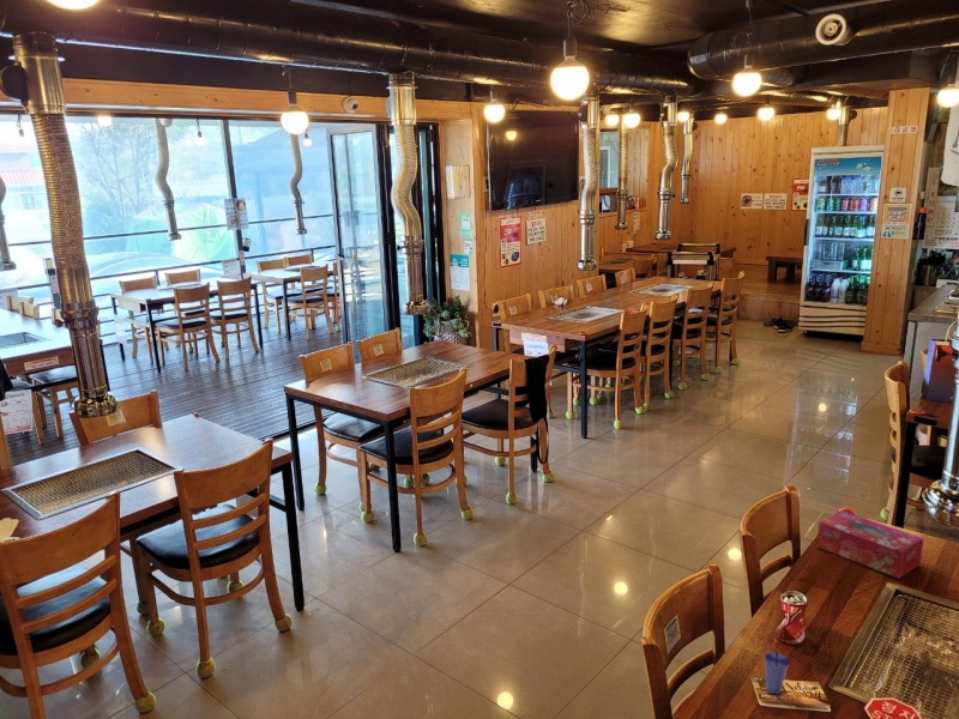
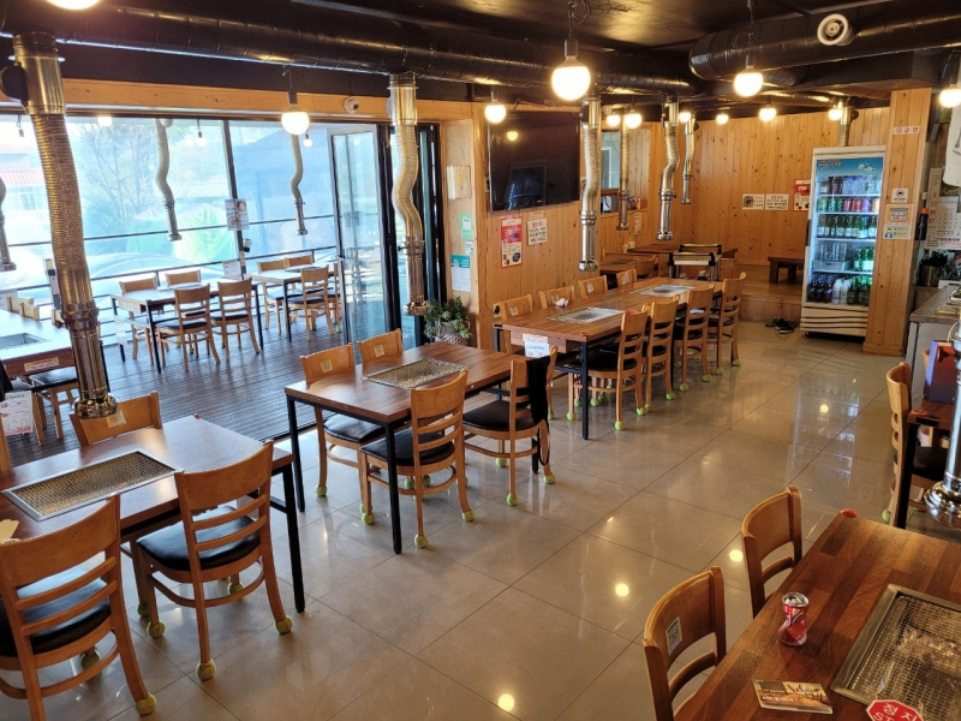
- tissue box [816,509,924,580]
- straw [764,642,790,695]
